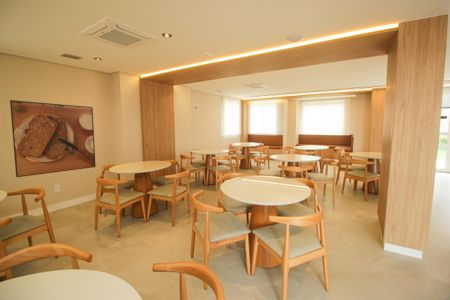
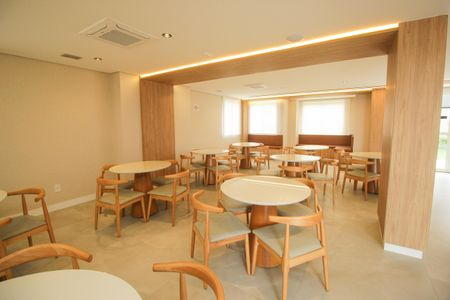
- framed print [9,99,97,178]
